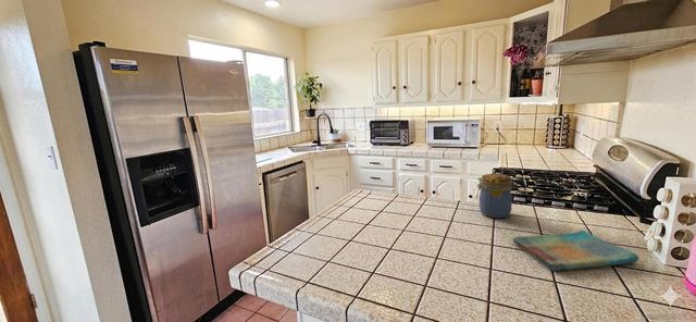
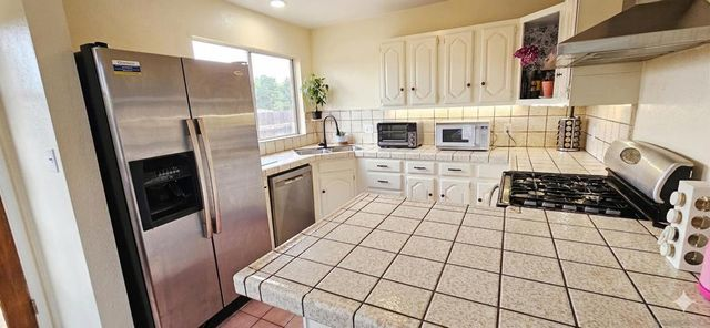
- jar [475,173,513,219]
- dish towel [512,230,641,272]
